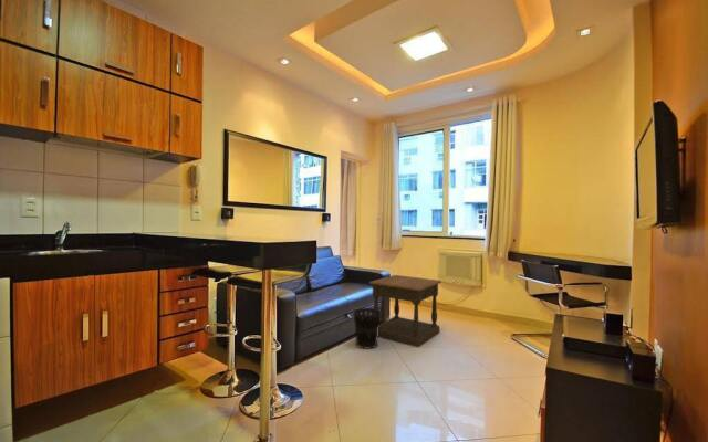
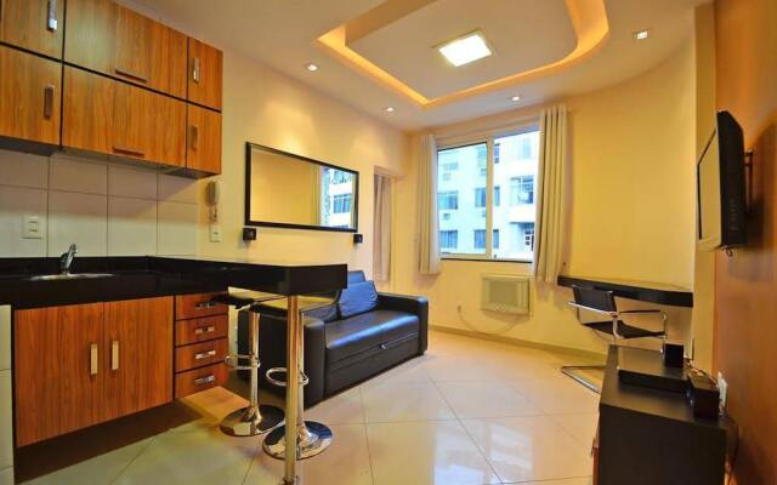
- side table [368,274,442,348]
- wastebasket [352,307,382,350]
